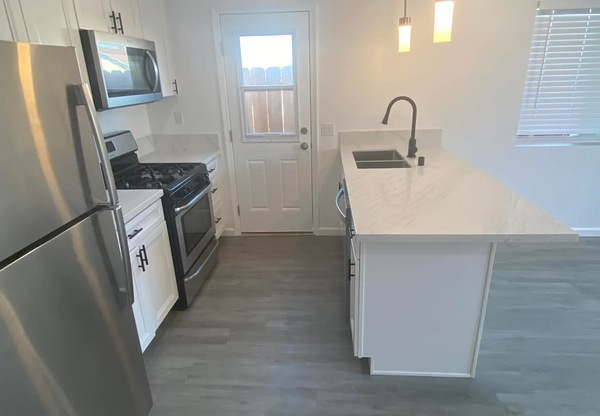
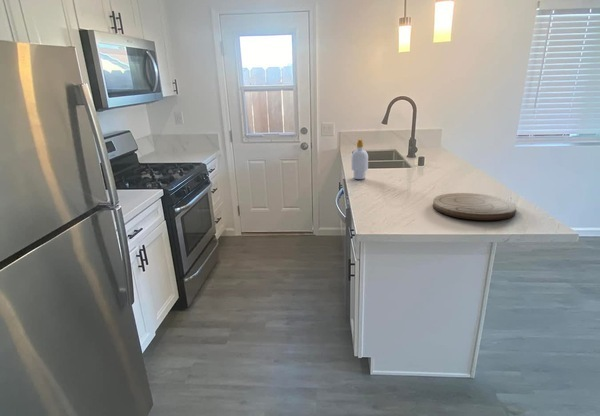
+ cutting board [432,192,517,221]
+ soap bottle [351,138,369,180]
